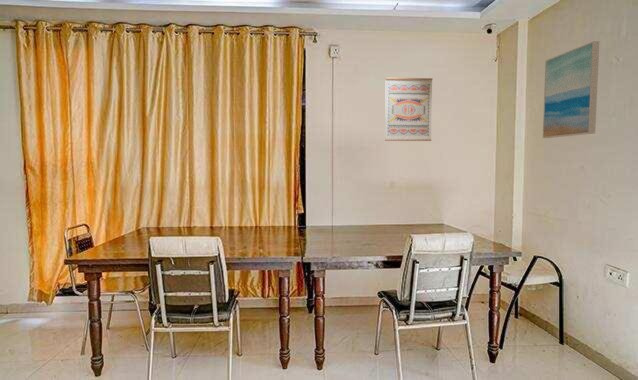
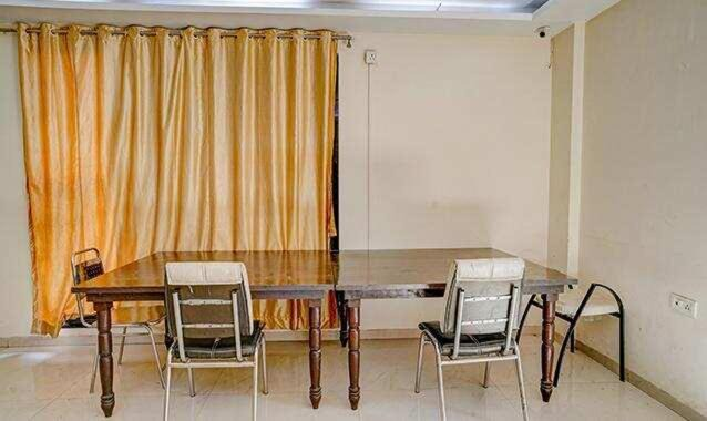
- wall art [384,77,434,142]
- wall art [542,40,600,139]
